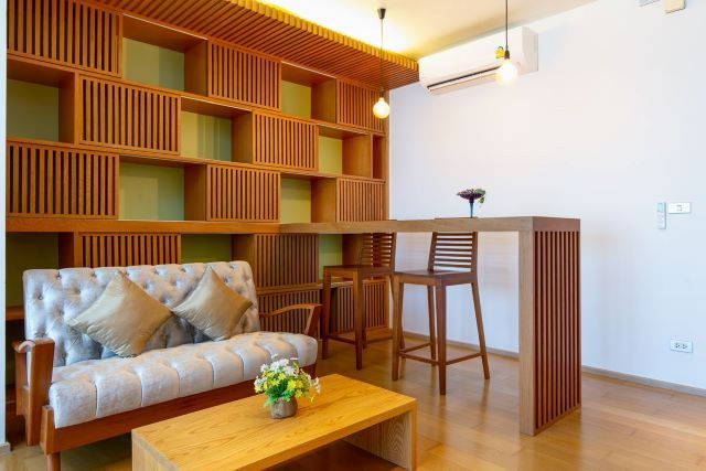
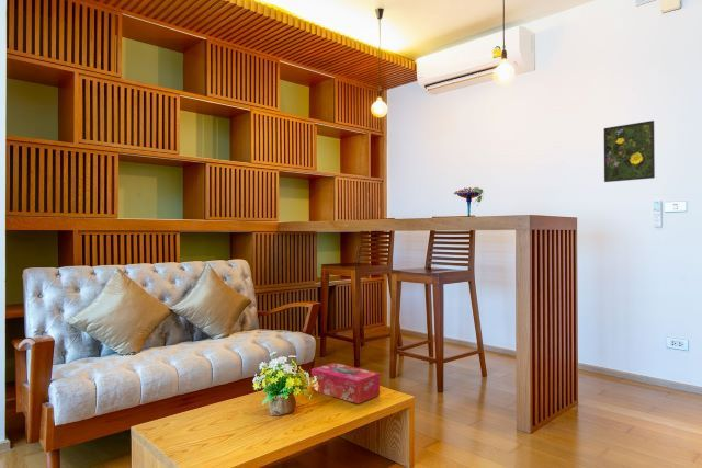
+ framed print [603,119,656,183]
+ tissue box [310,362,381,404]
